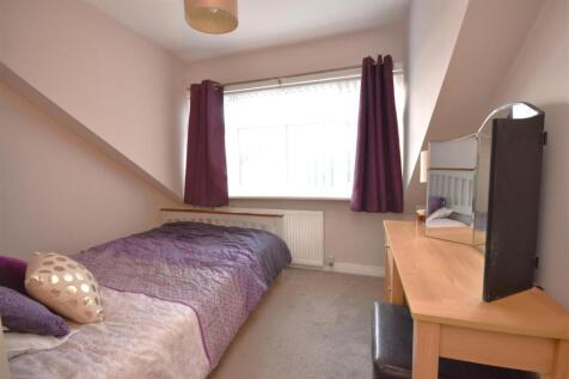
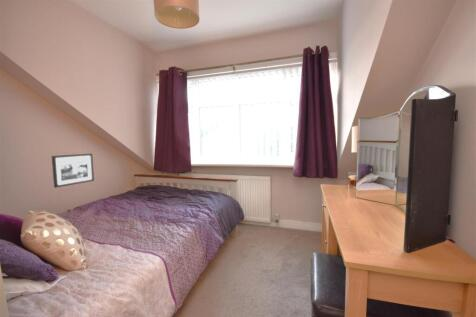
+ picture frame [51,153,95,189]
